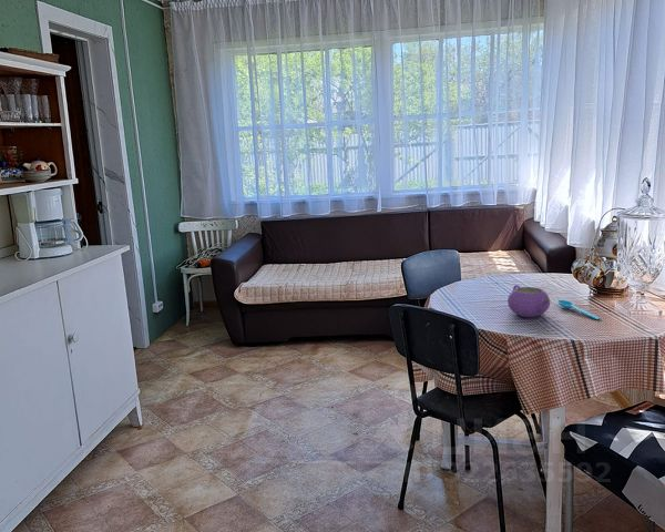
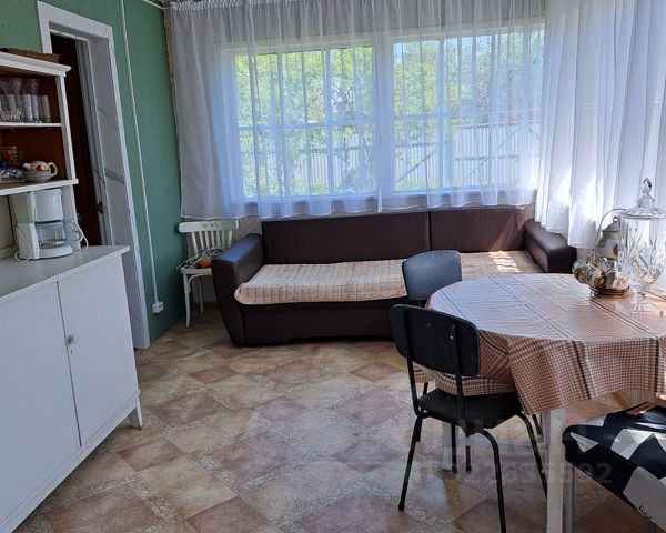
- teapot [507,284,551,318]
- spoon [556,298,602,320]
